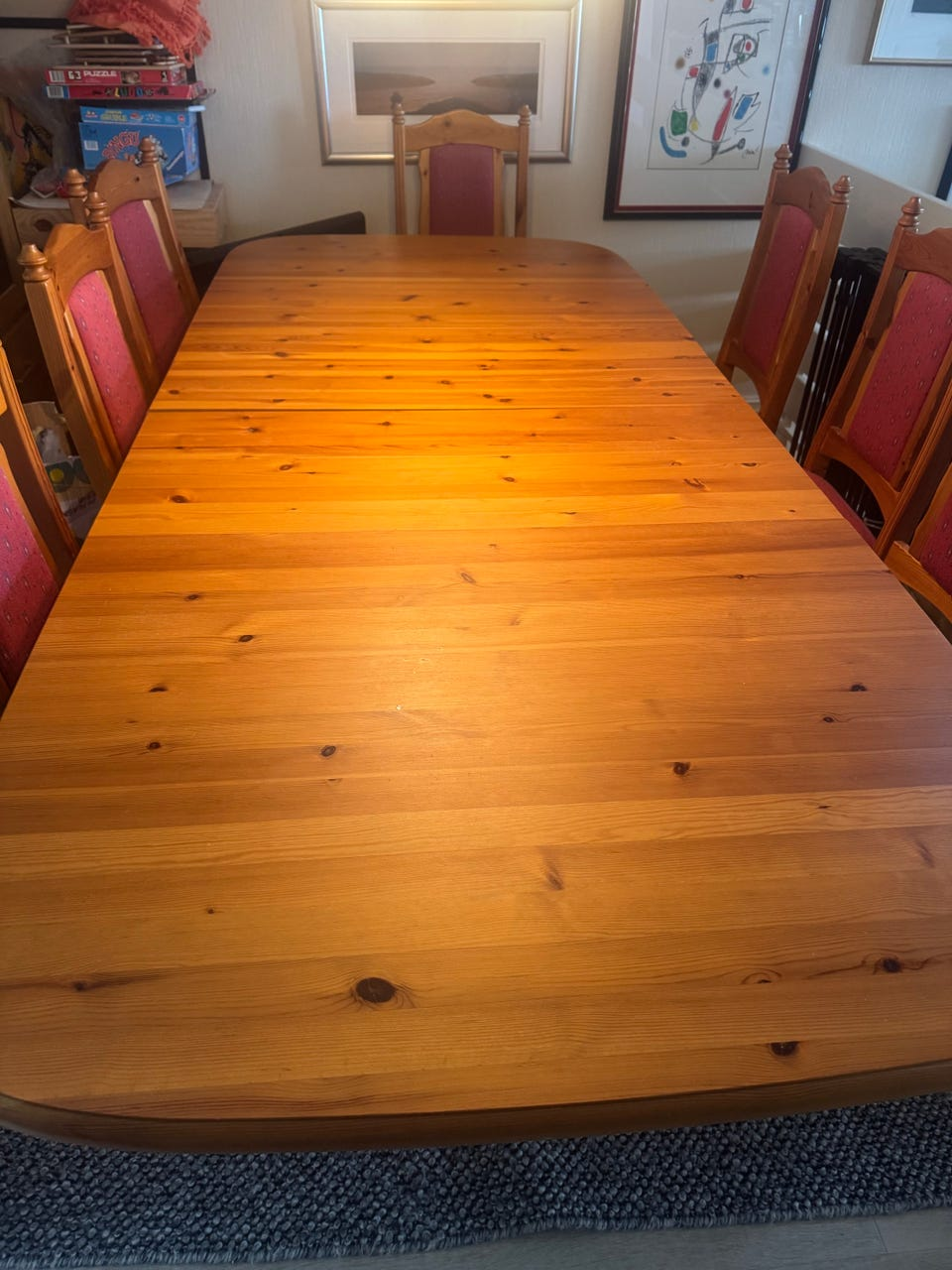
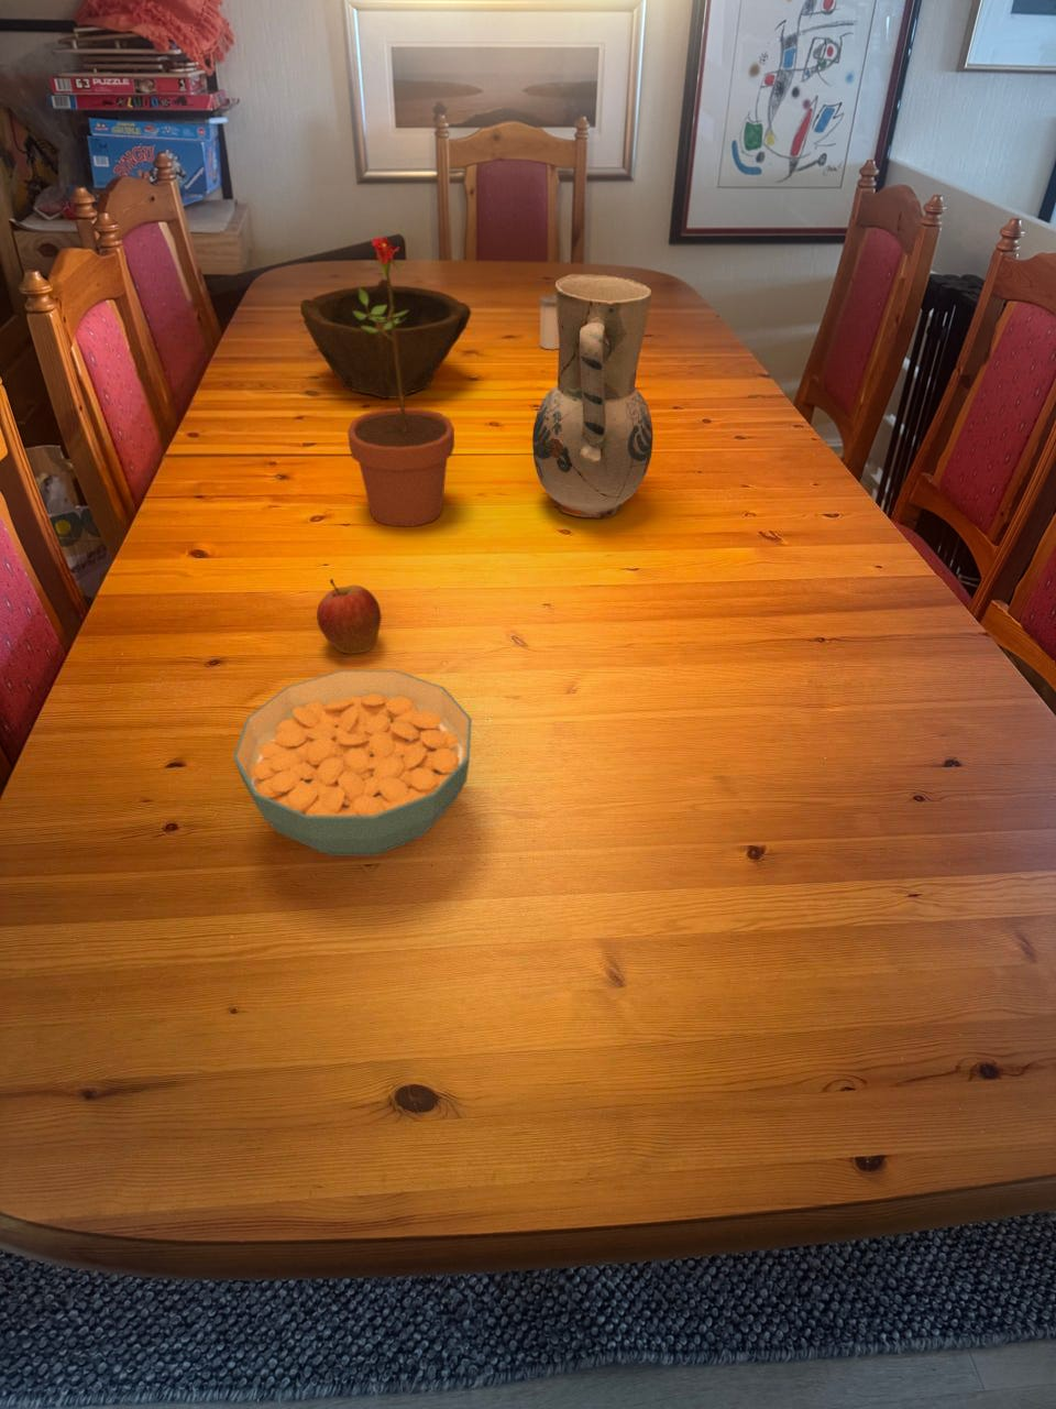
+ fruit [316,578,383,655]
+ potted flower [346,236,456,528]
+ vase [531,273,654,519]
+ bowl [299,277,471,399]
+ cereal bowl [232,669,473,858]
+ salt shaker [538,294,559,351]
